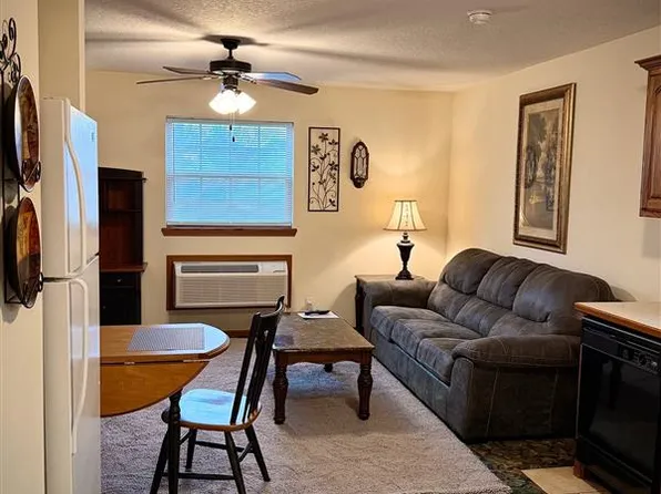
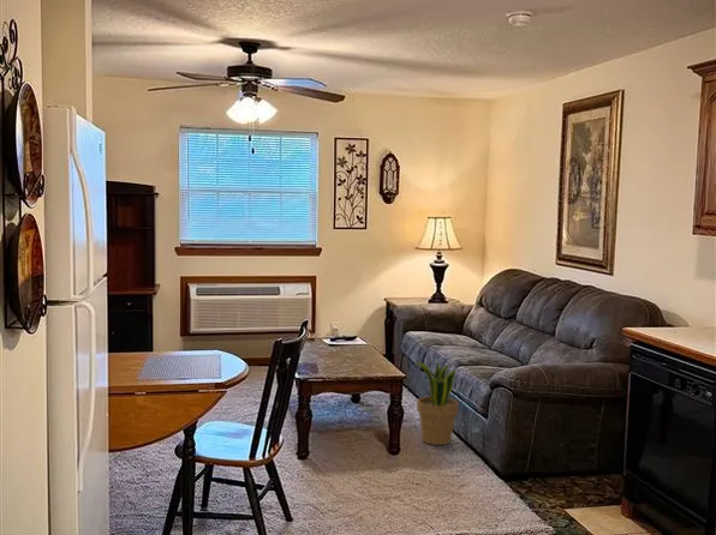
+ potted plant [413,360,463,446]
